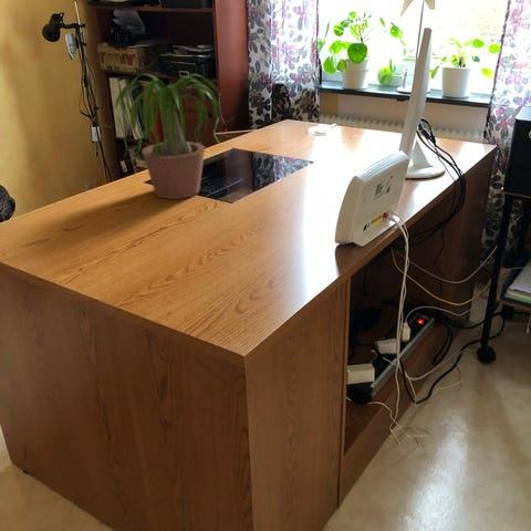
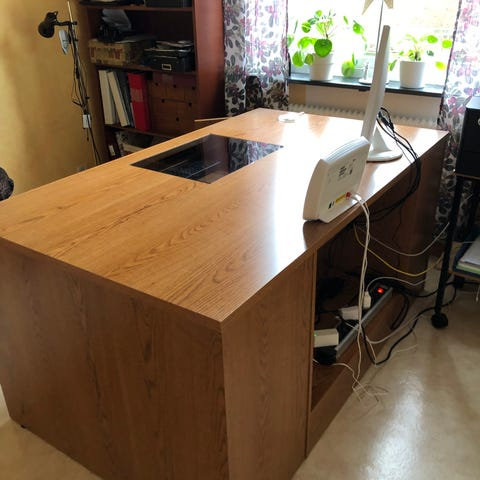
- potted plant [101,73,238,200]
